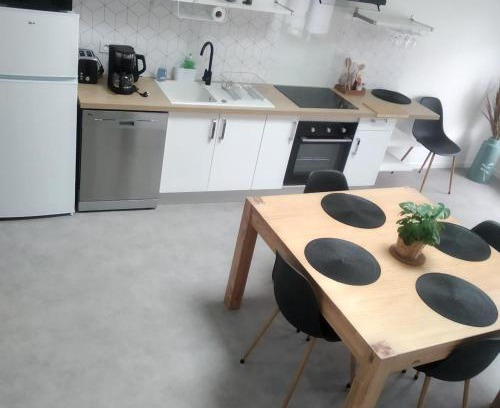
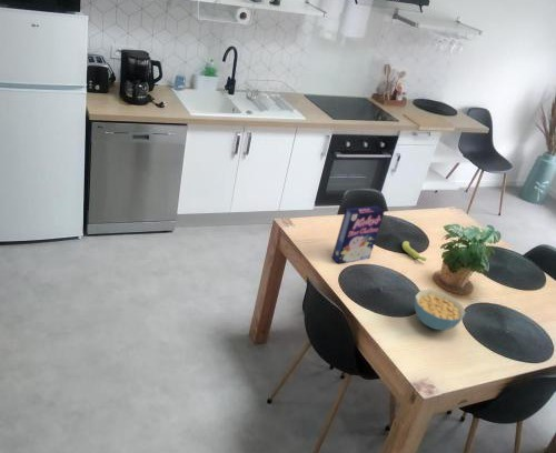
+ cereal box [331,205,386,264]
+ cereal bowl [413,289,467,331]
+ banana [401,240,427,262]
